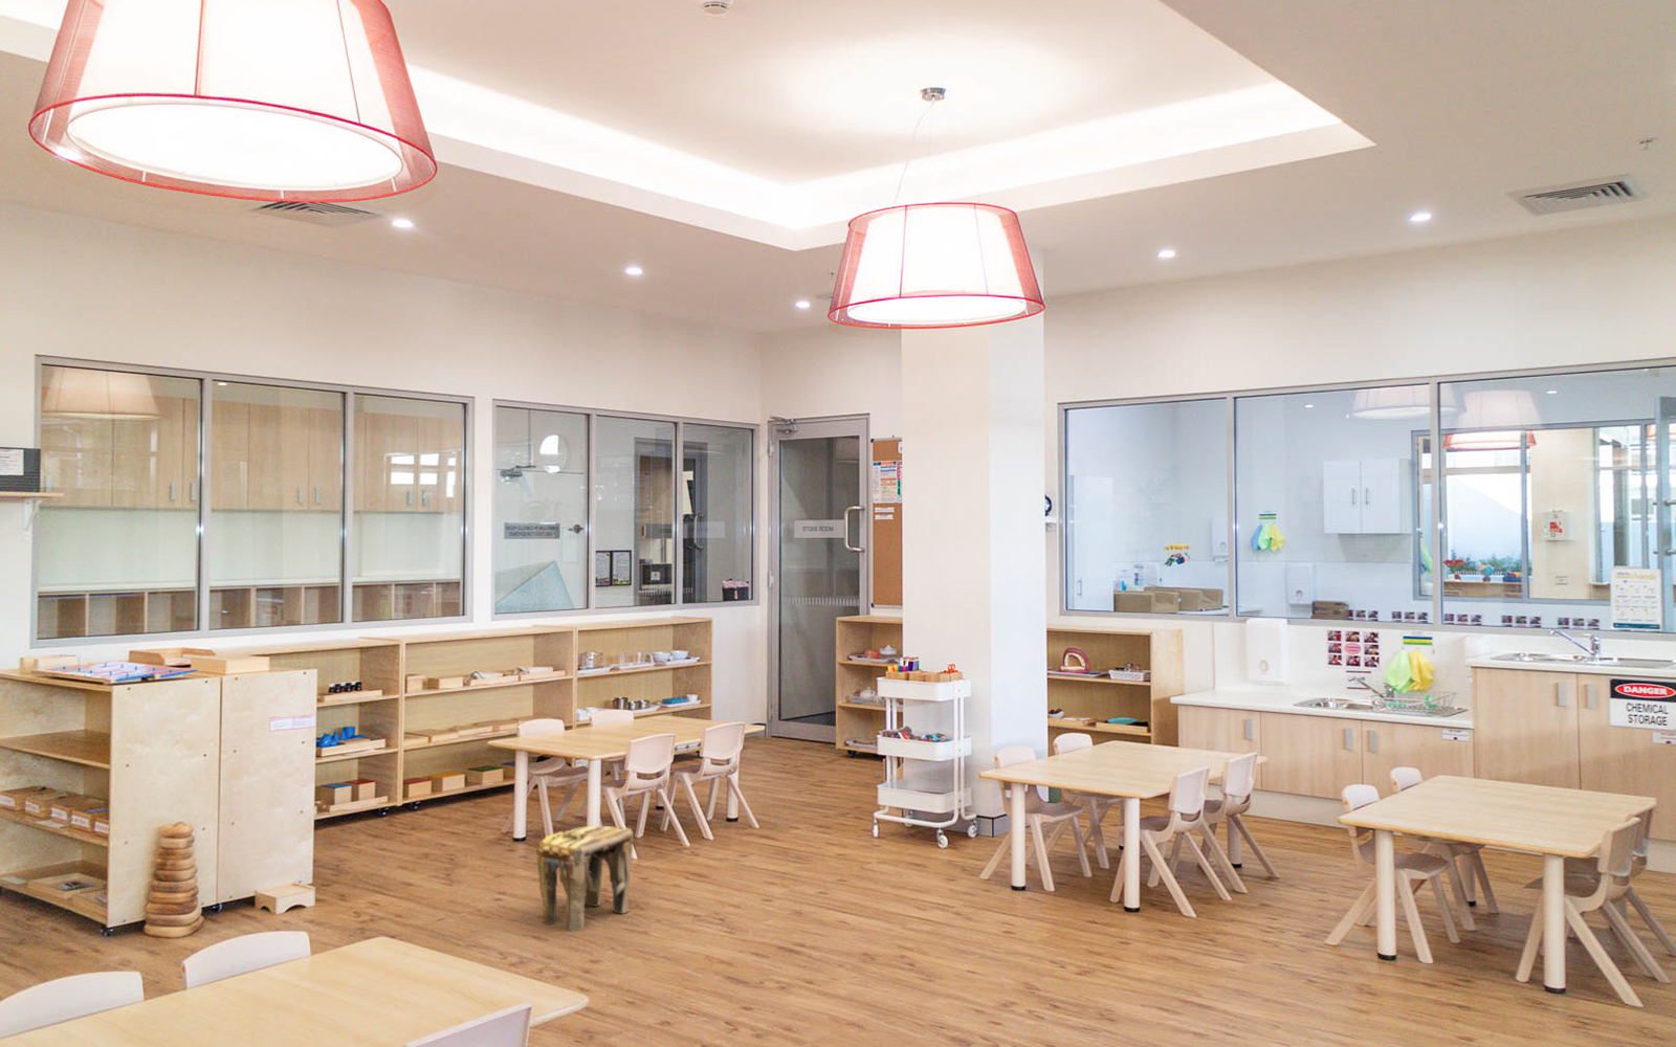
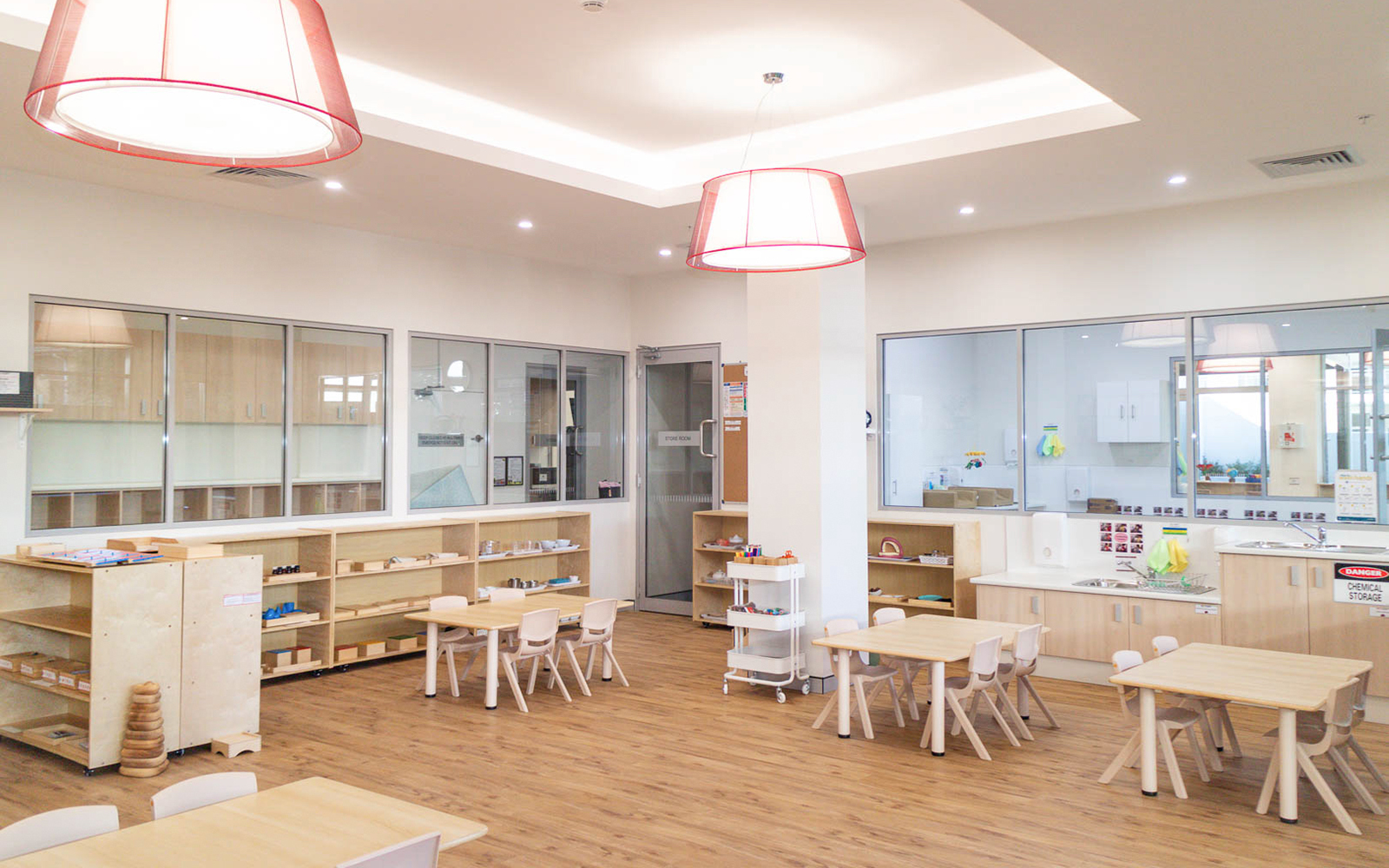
- stool [536,824,635,932]
